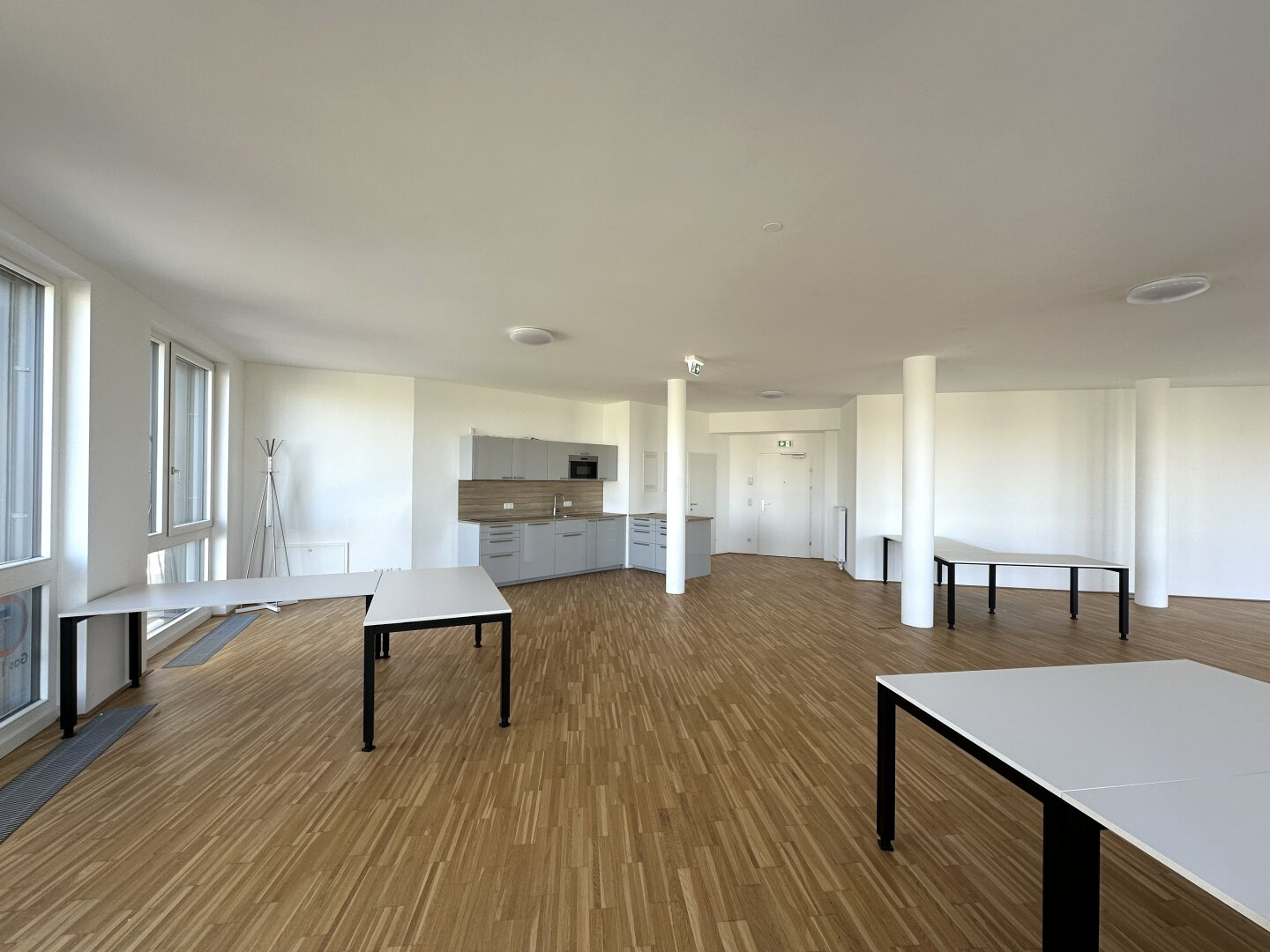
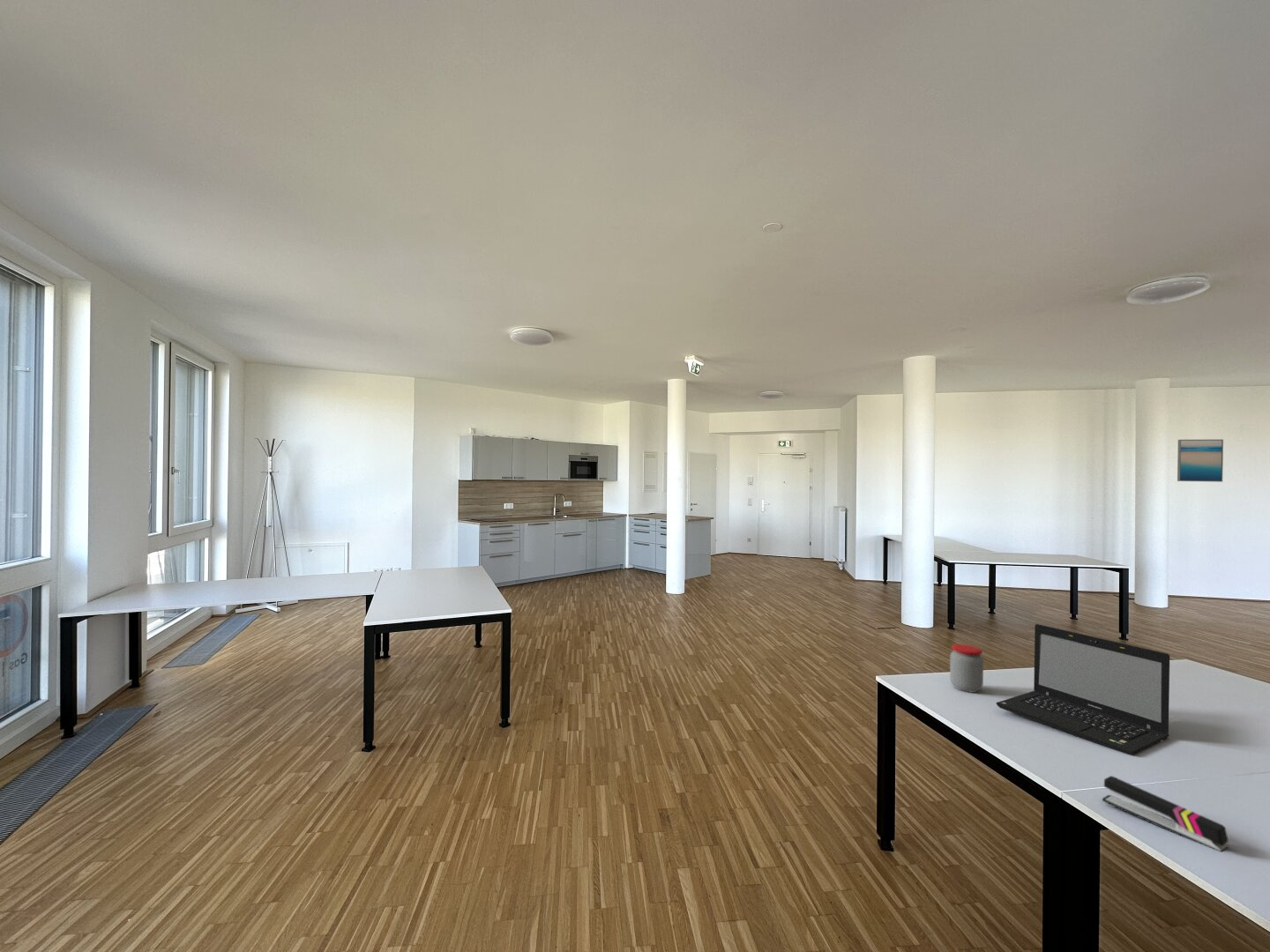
+ jar [949,643,984,694]
+ stapler [1102,775,1229,852]
+ wall art [1177,438,1224,483]
+ laptop [996,623,1170,756]
